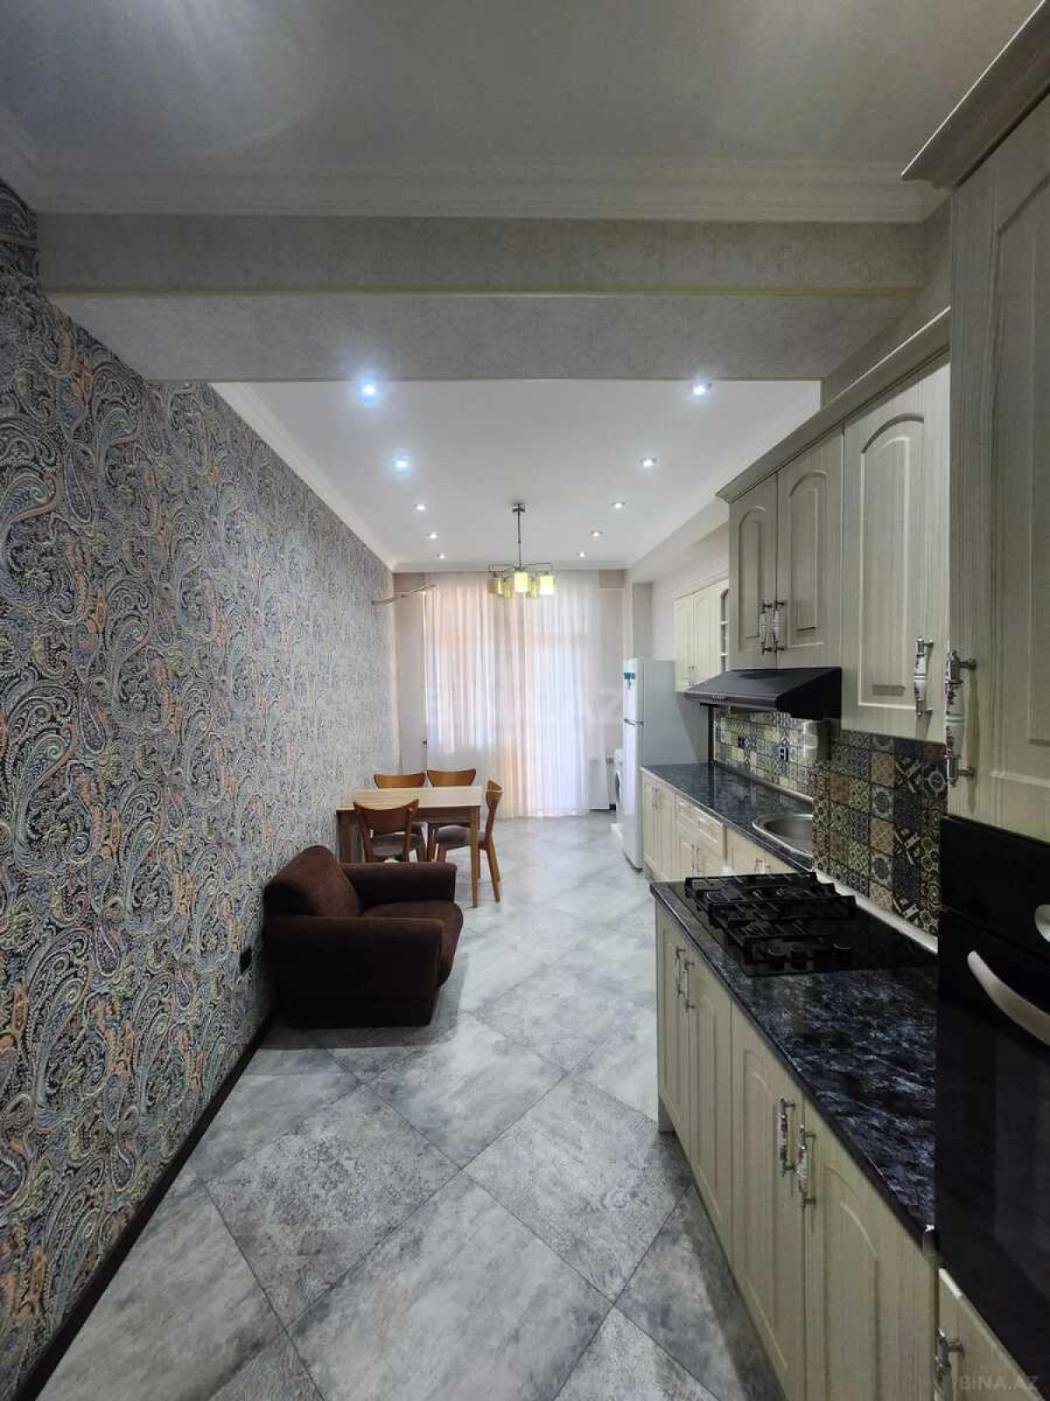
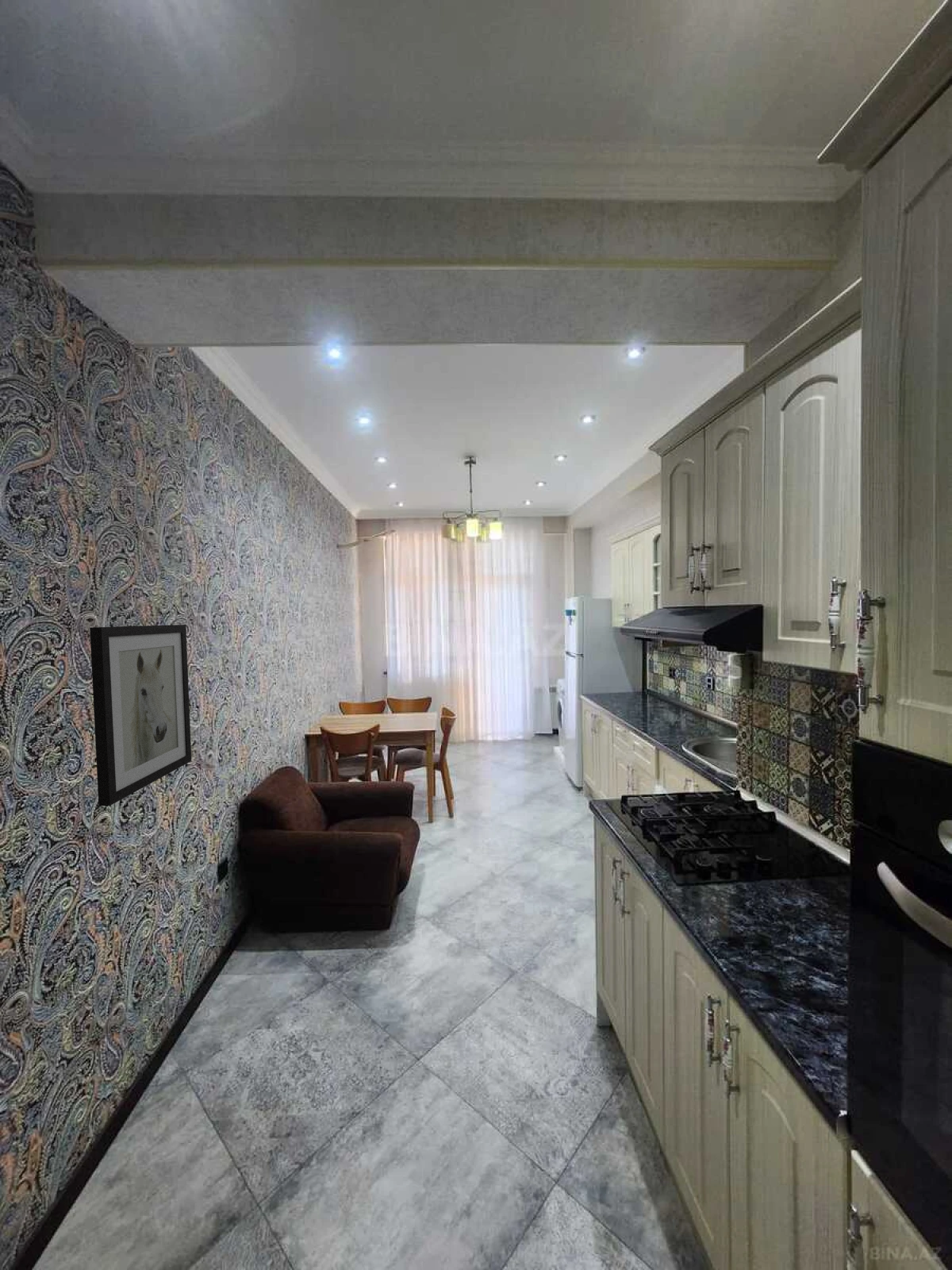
+ wall art [89,624,192,807]
